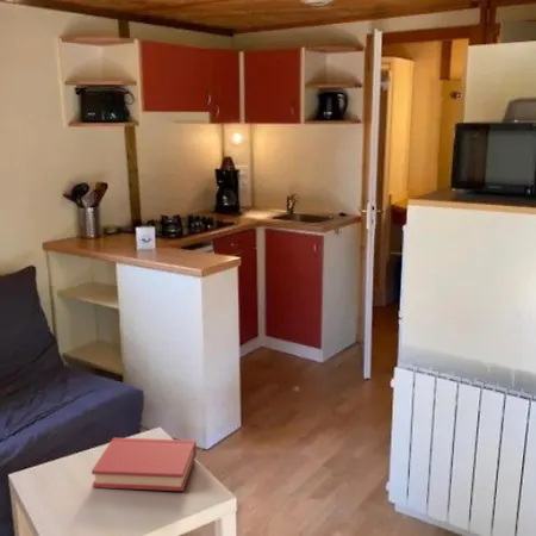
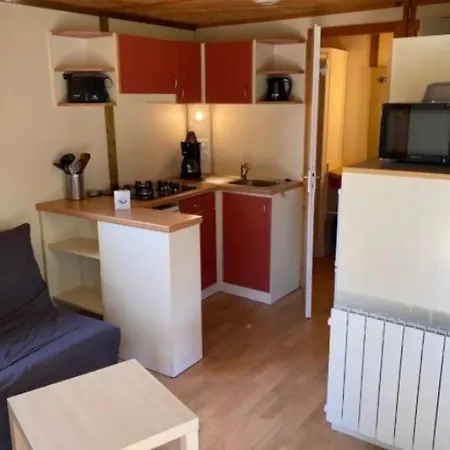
- hardback book [91,437,198,492]
